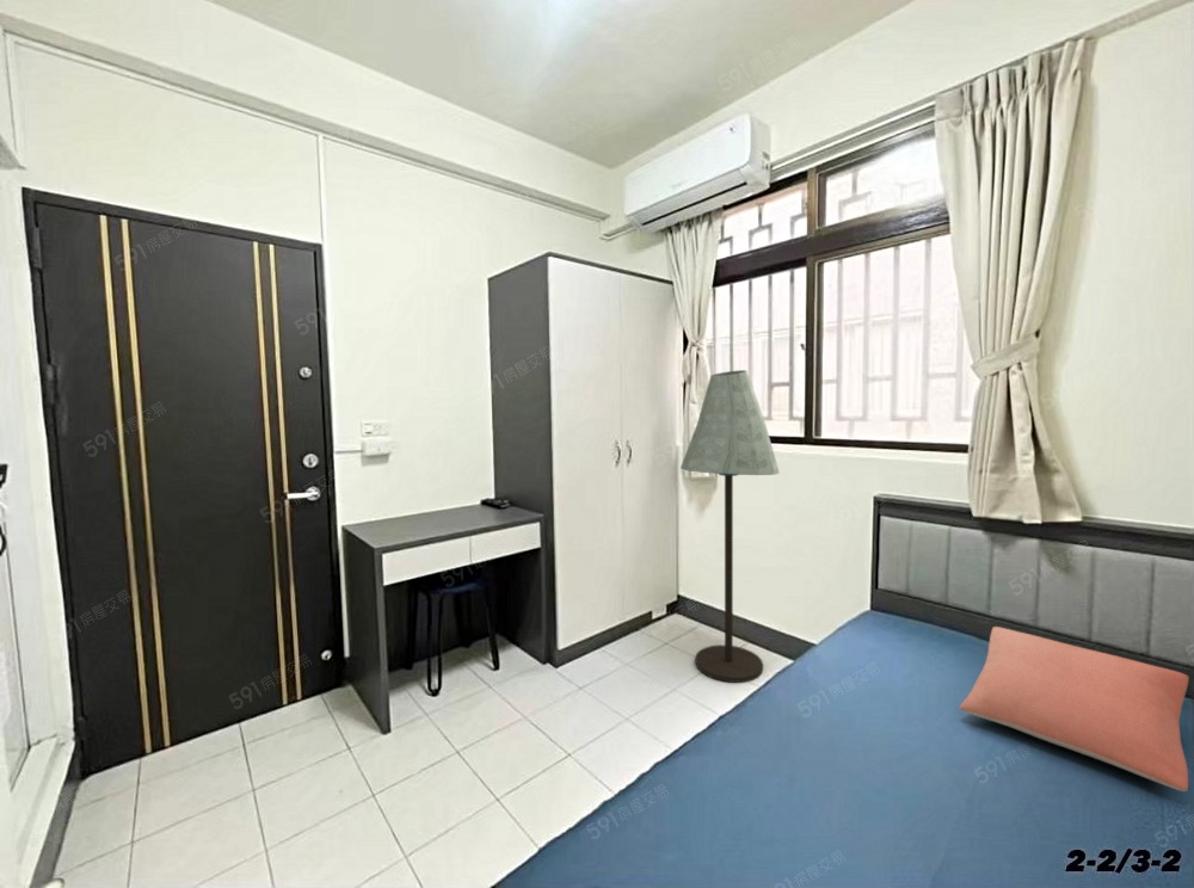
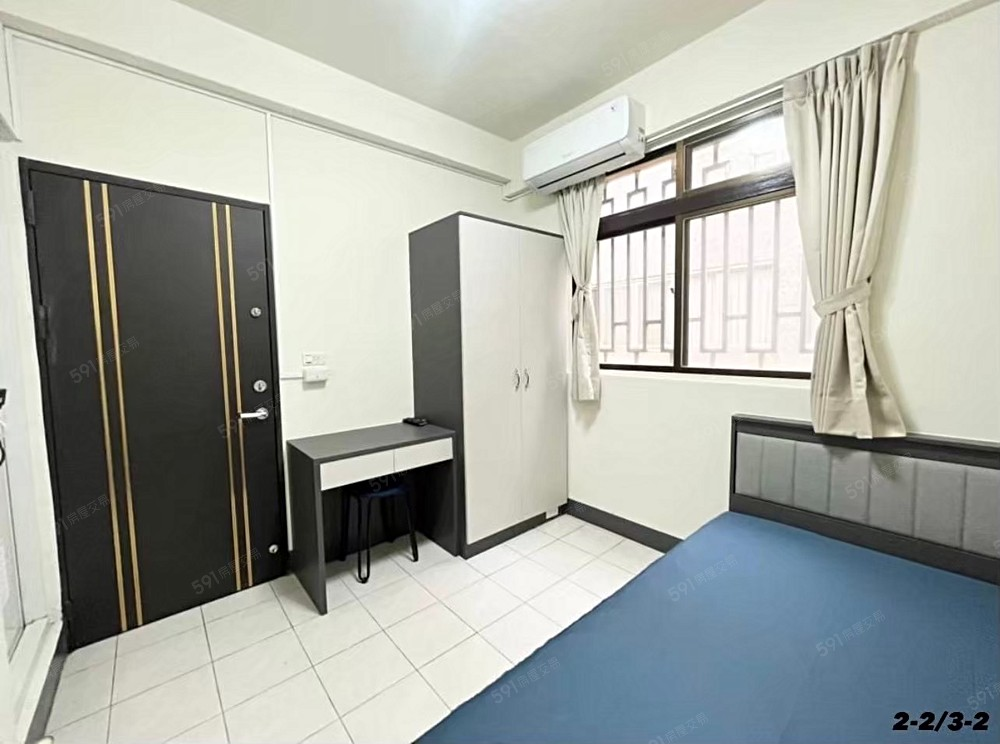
- pillow [958,625,1189,793]
- floor lamp [679,369,781,684]
